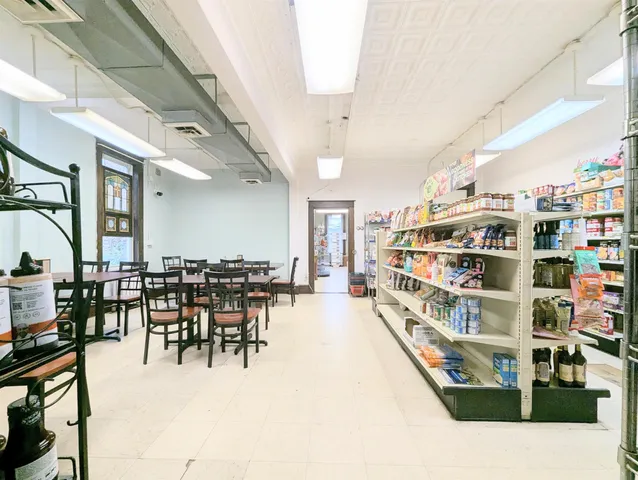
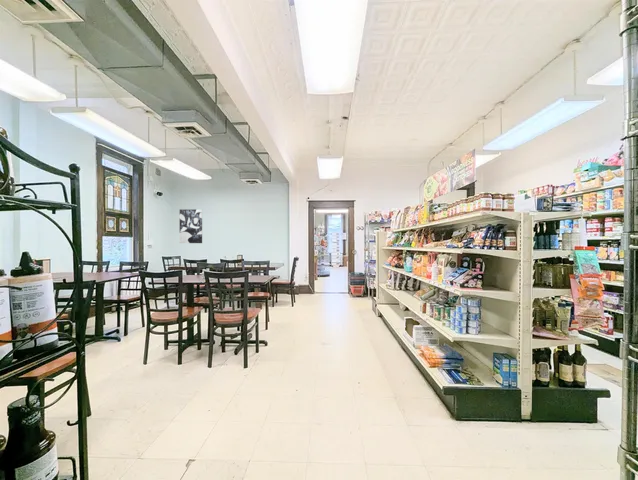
+ wall art [179,208,203,244]
